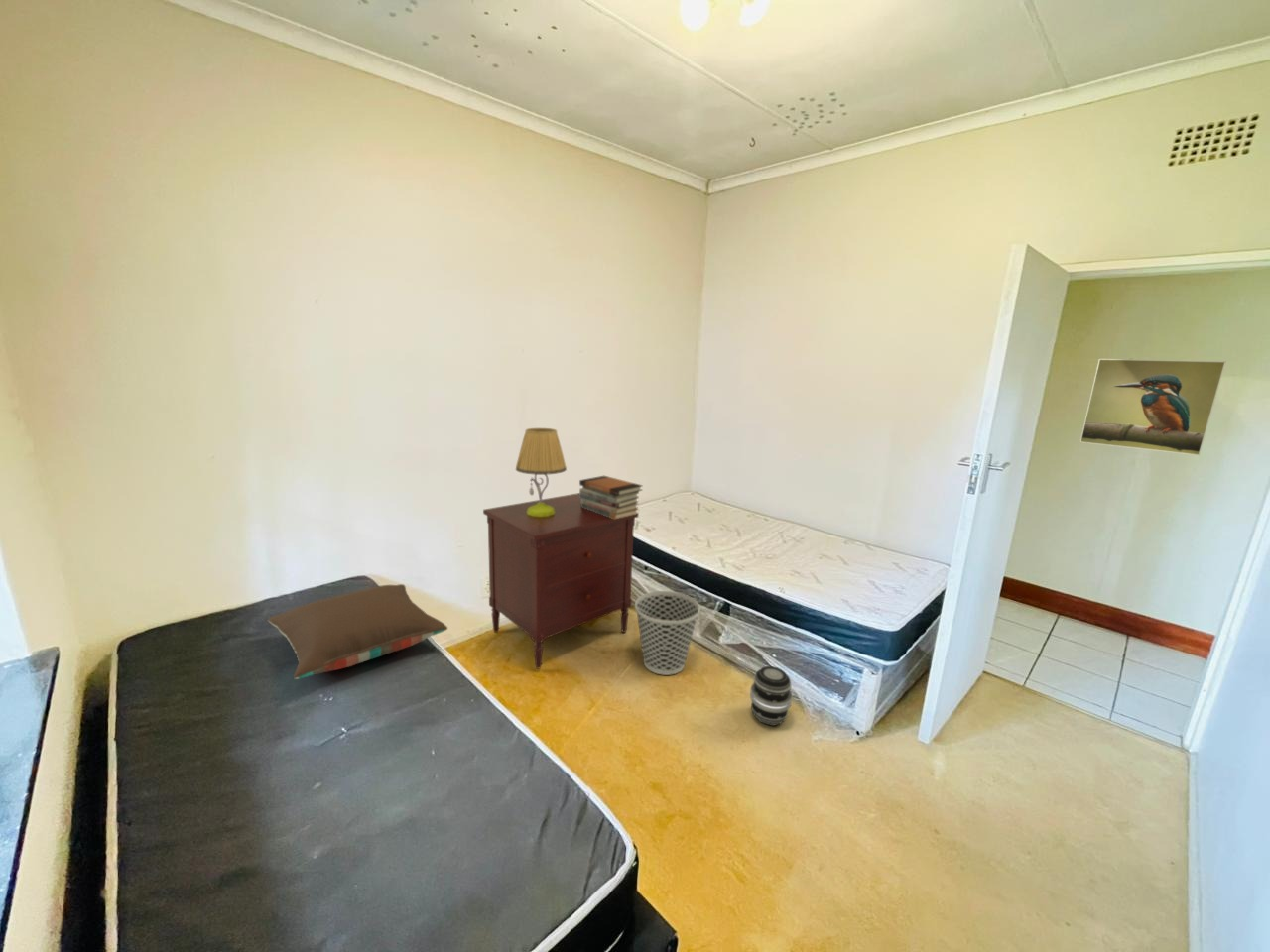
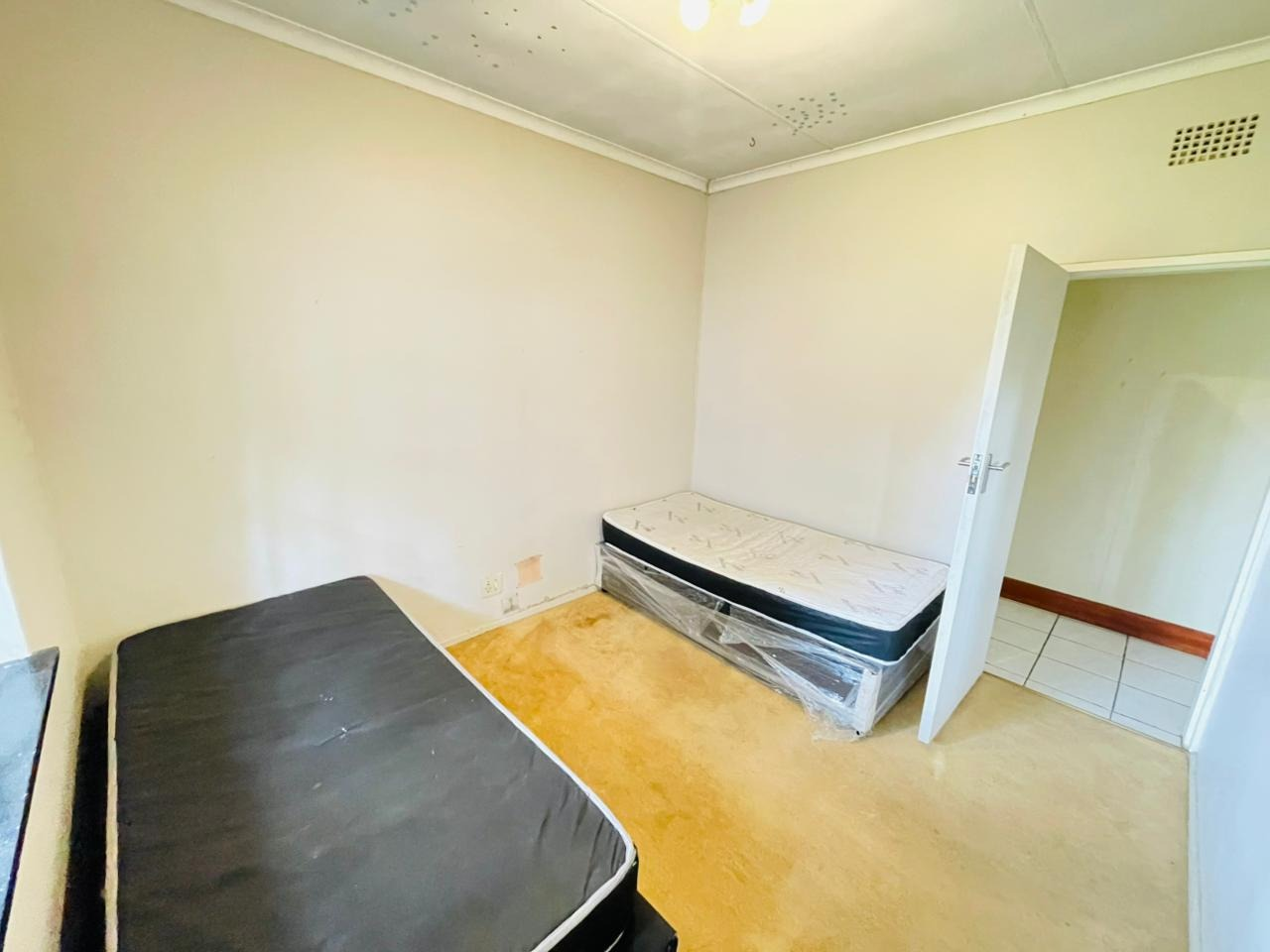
- book stack [578,475,644,520]
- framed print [1080,358,1227,456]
- pillow [267,583,448,680]
- wastebasket [634,590,701,676]
- dresser [482,492,640,669]
- speaker [749,665,794,727]
- table lamp [515,427,568,517]
